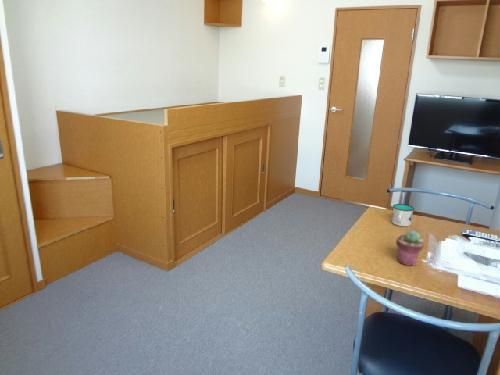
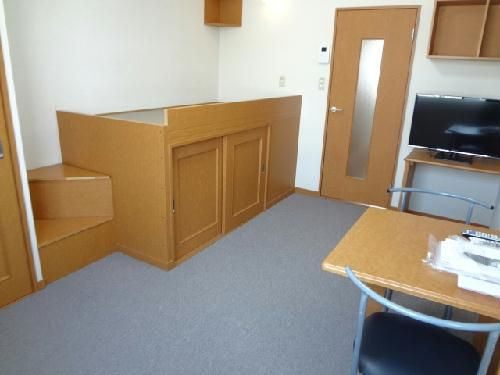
- potted succulent [395,229,425,267]
- mug [391,203,415,227]
